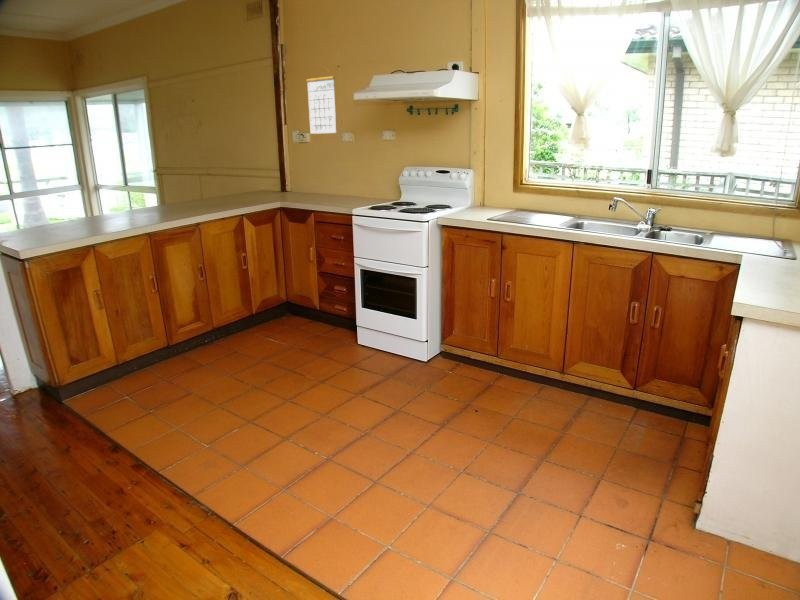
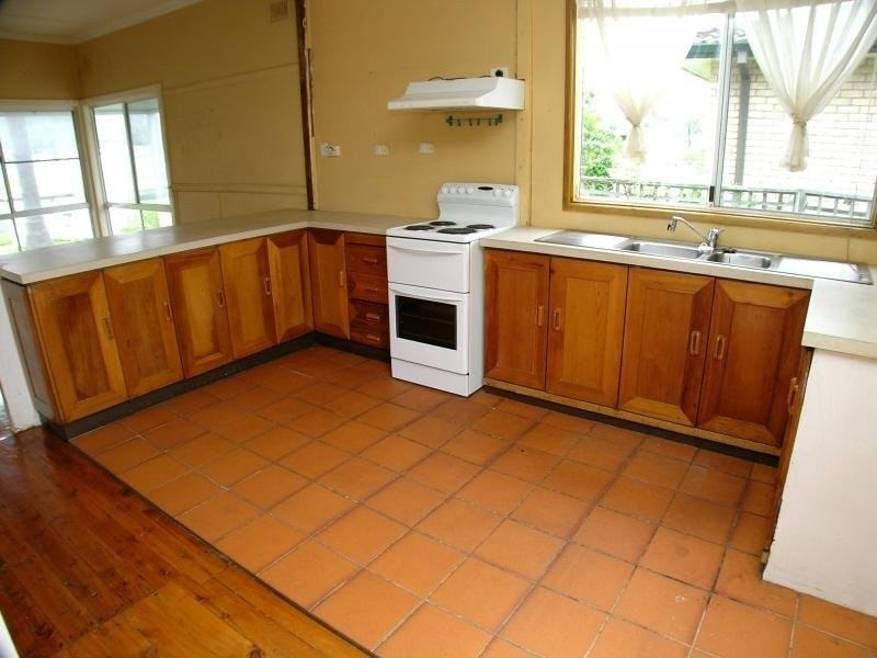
- calendar [305,64,337,135]
